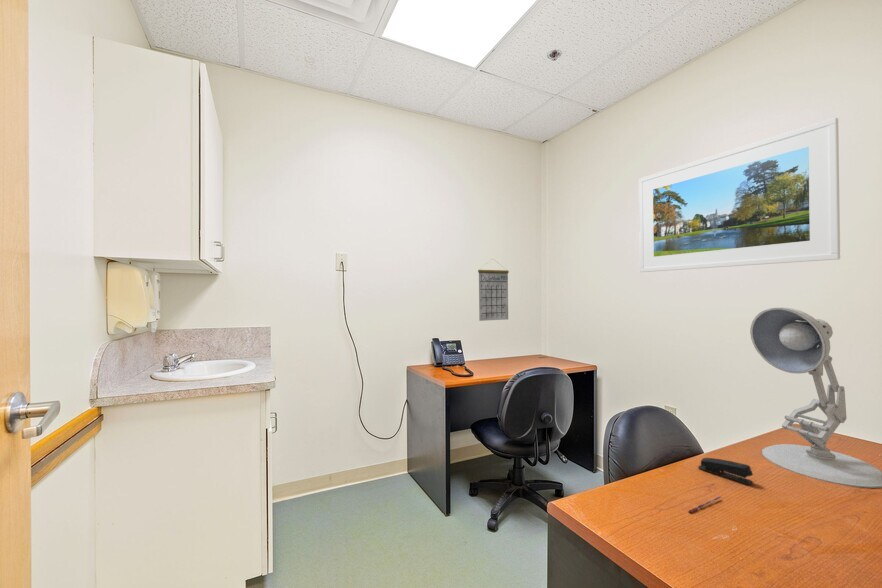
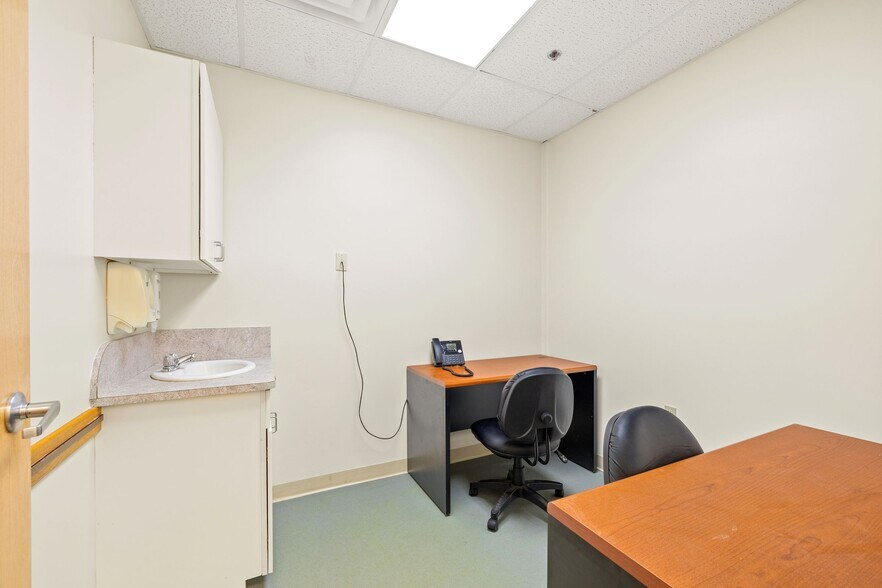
- desk lamp [749,306,882,489]
- stapler [697,457,754,486]
- pen [687,496,723,514]
- calendar [477,258,510,322]
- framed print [638,117,841,273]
